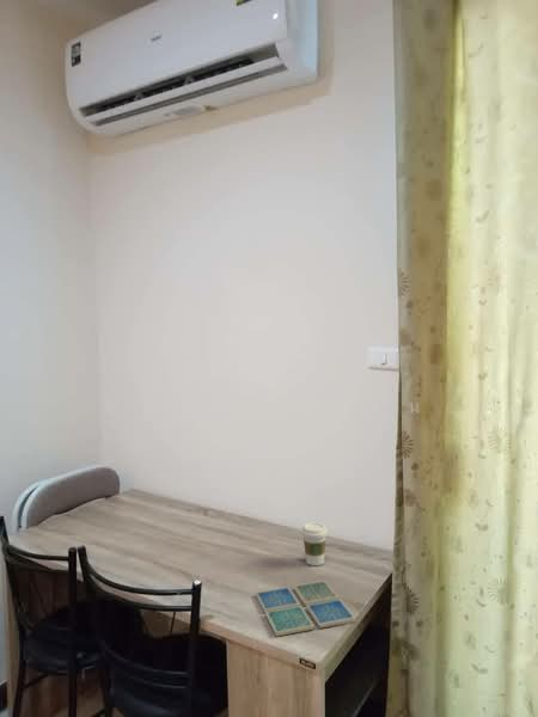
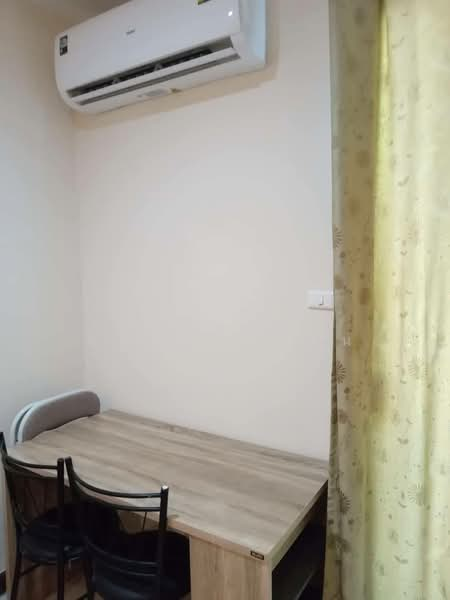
- coffee cup [300,521,329,566]
- drink coaster [255,580,357,638]
